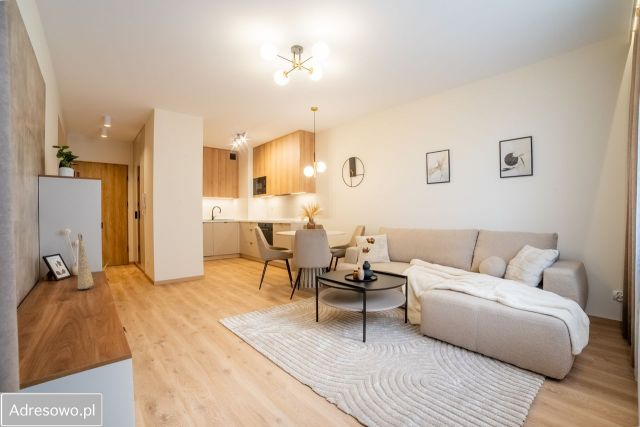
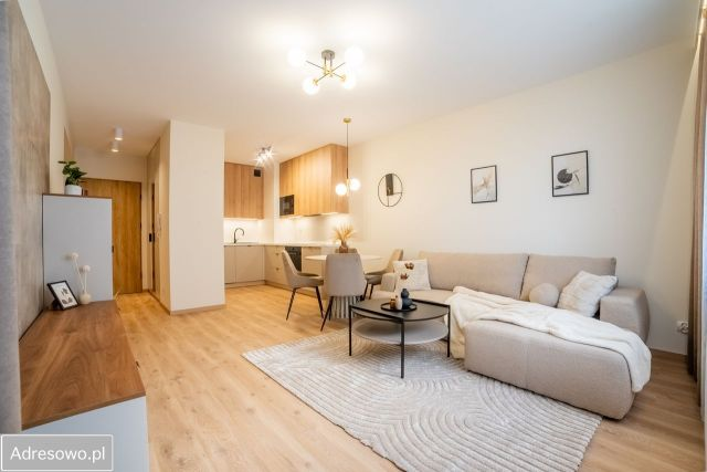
- decorative vase [77,232,95,291]
